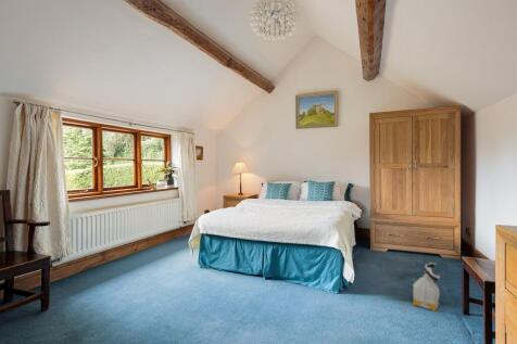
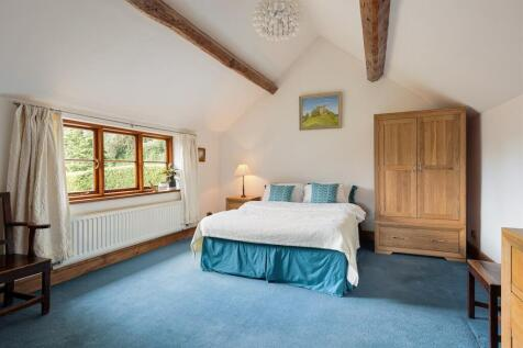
- bag [412,262,441,313]
